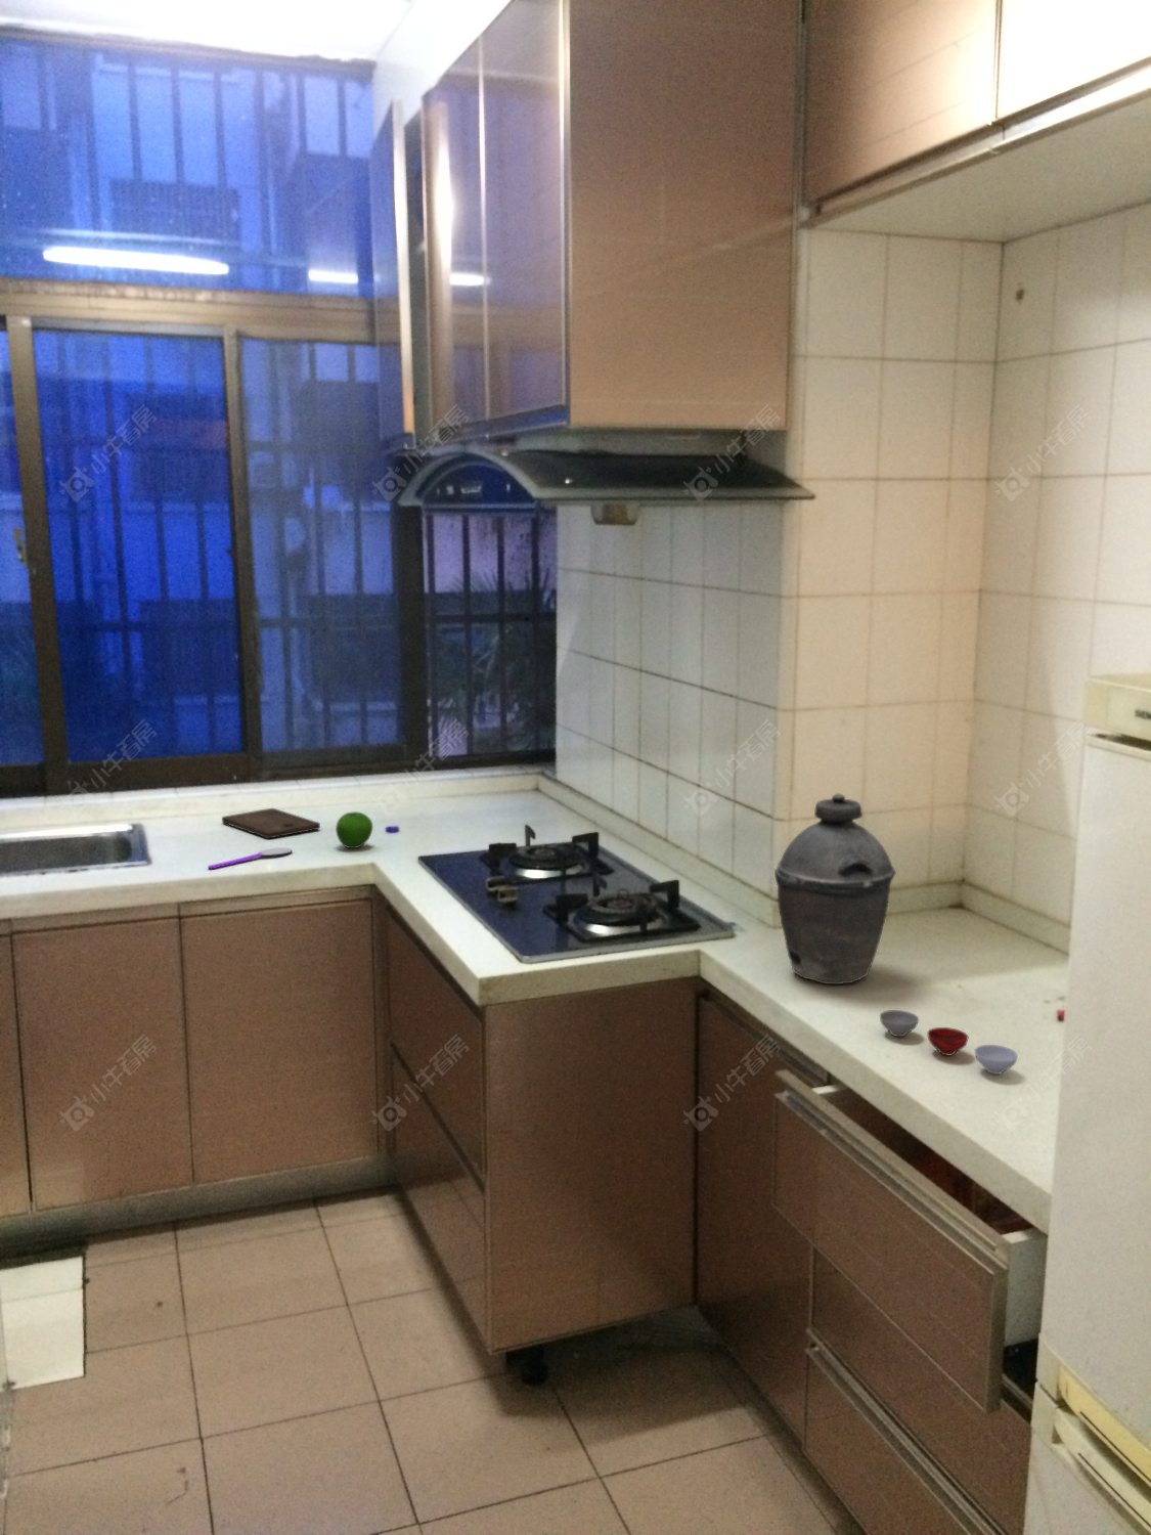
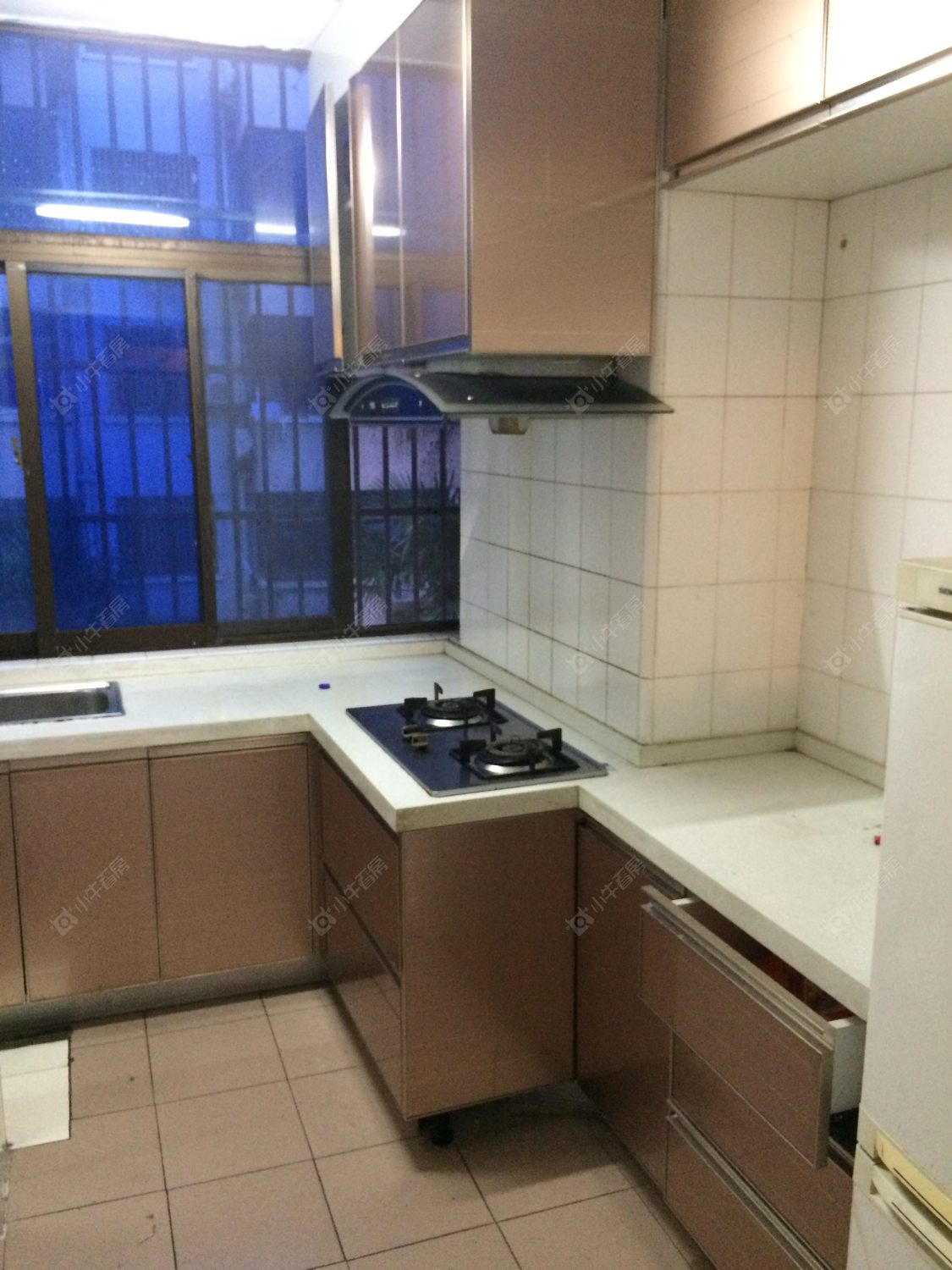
- bowl [879,1009,1019,1076]
- apple [335,811,374,850]
- spoon [207,846,294,870]
- cutting board [221,807,322,839]
- kettle [774,792,897,985]
